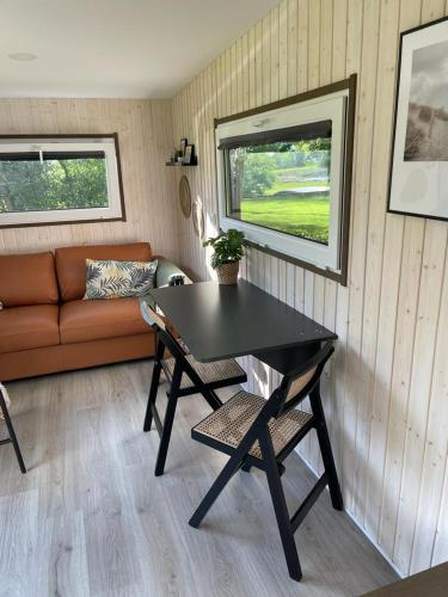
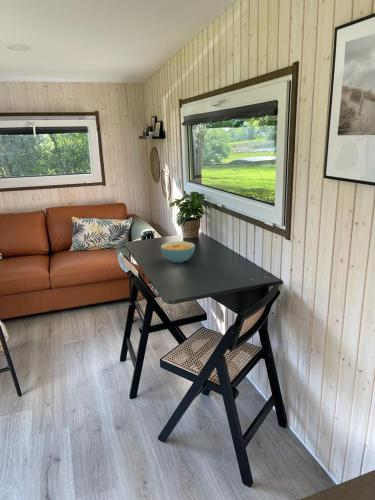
+ cereal bowl [160,240,196,264]
